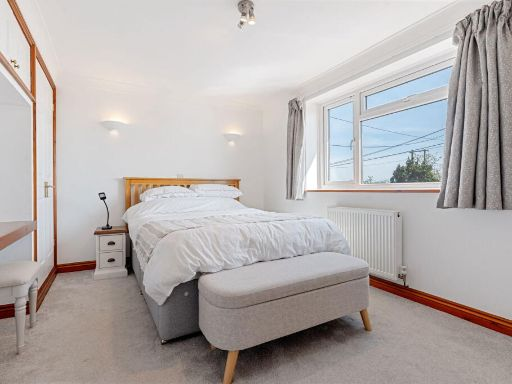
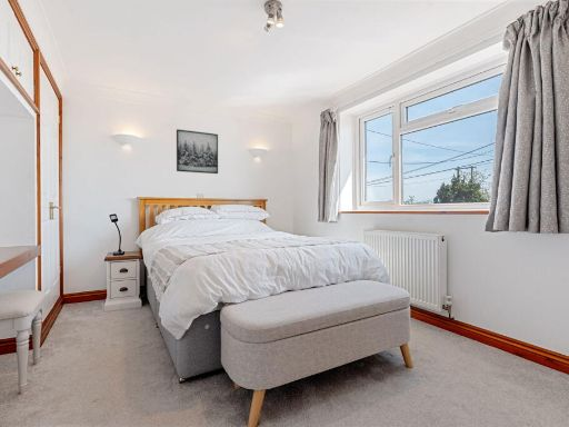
+ wall art [176,128,219,175]
